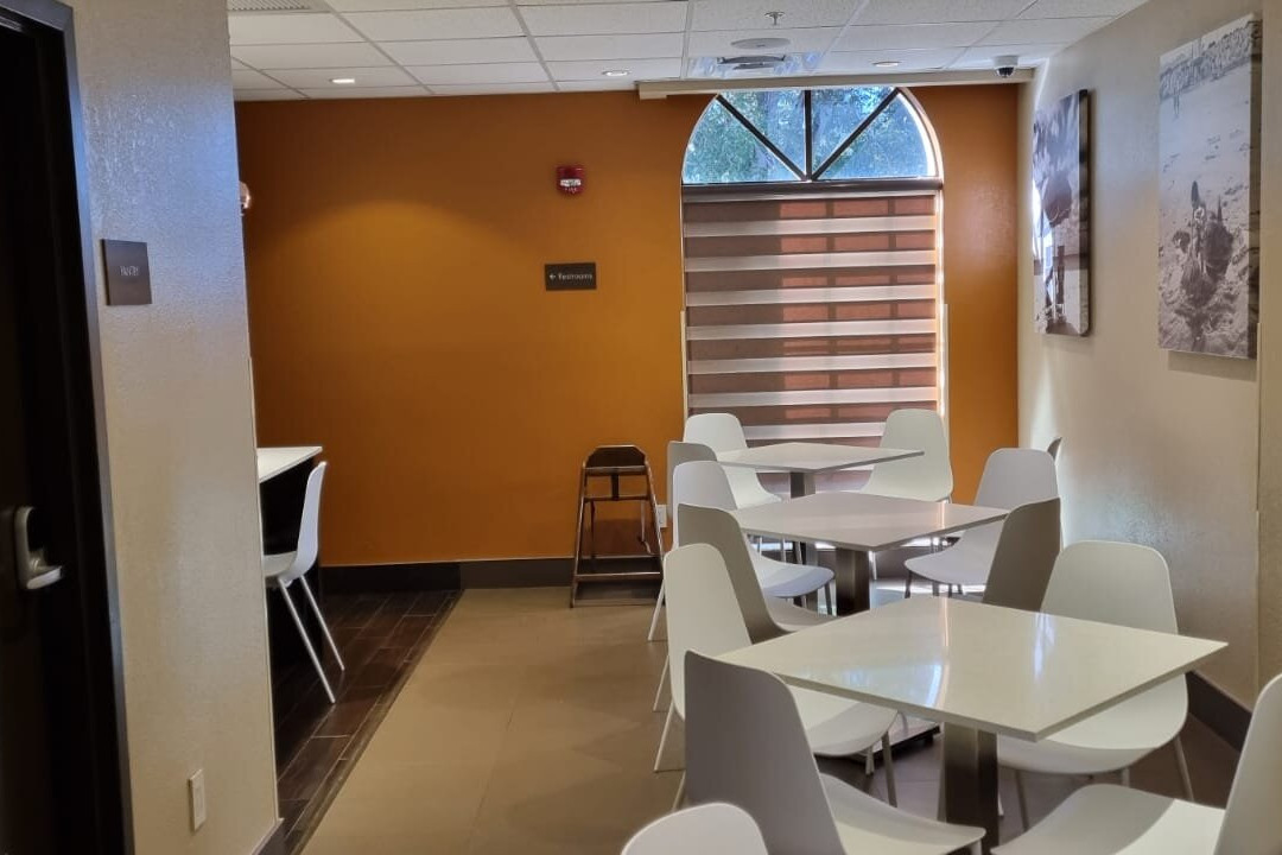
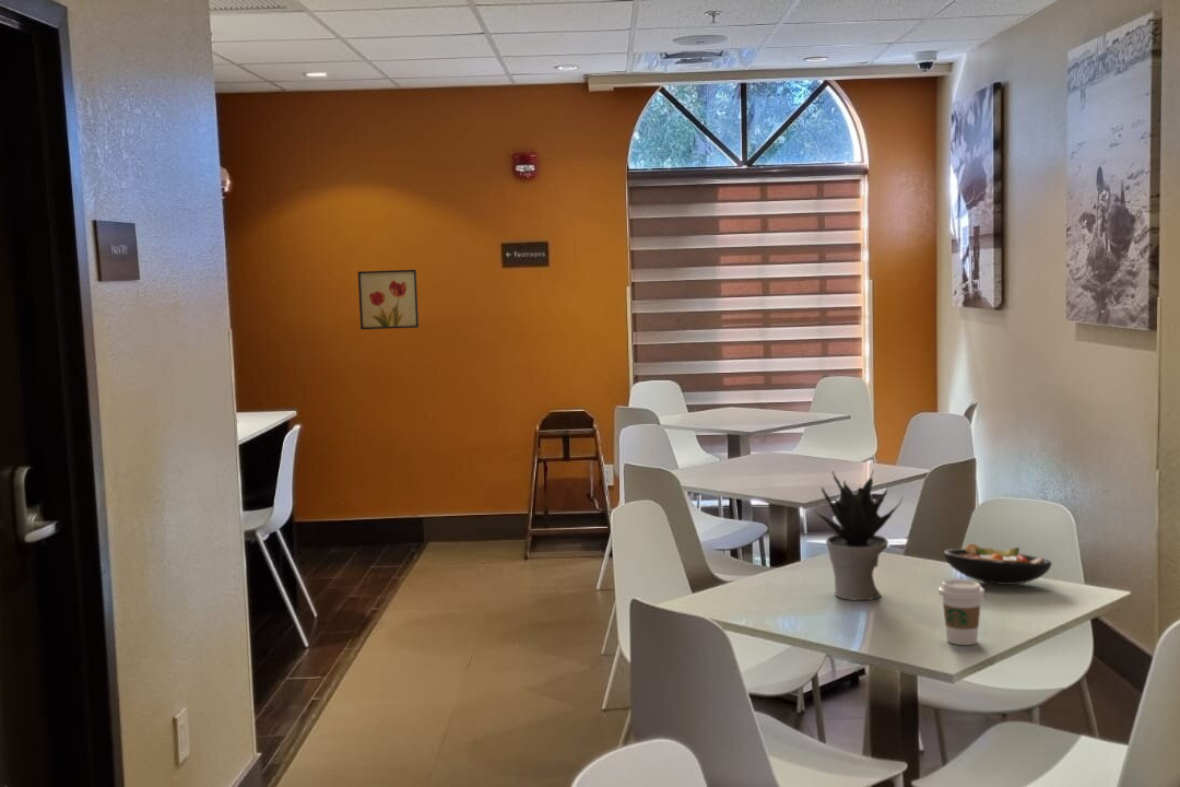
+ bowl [943,542,1053,586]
+ wall art [357,269,420,330]
+ coffee cup [937,578,986,646]
+ potted plant [813,468,904,601]
